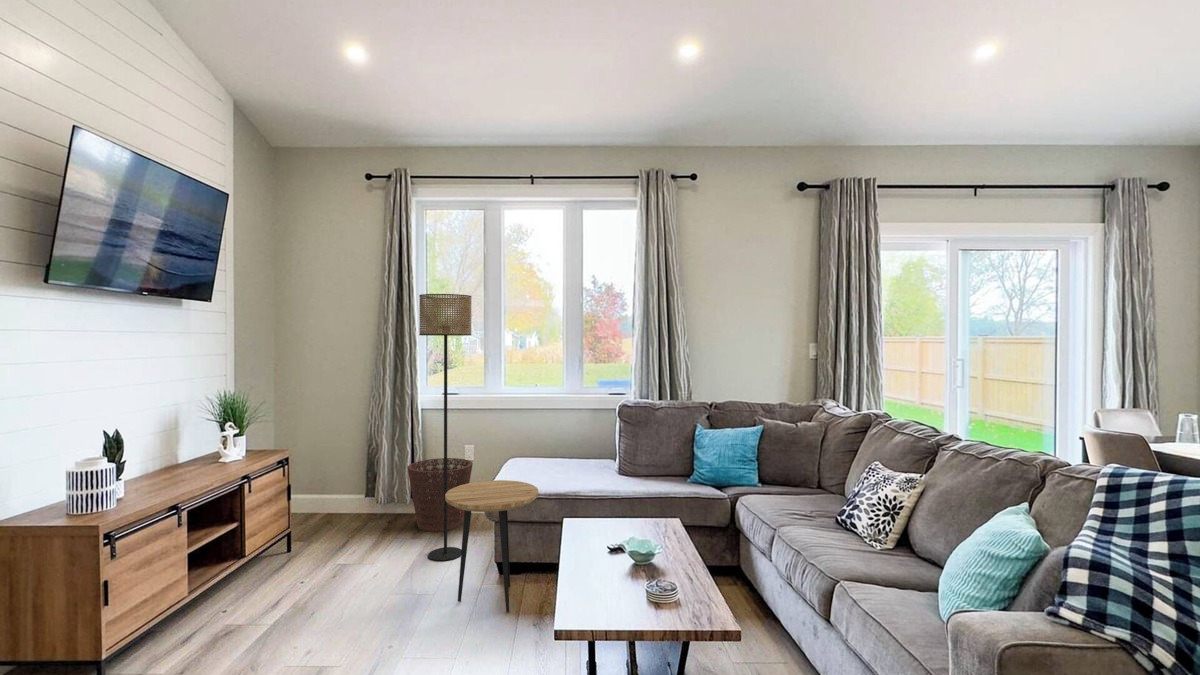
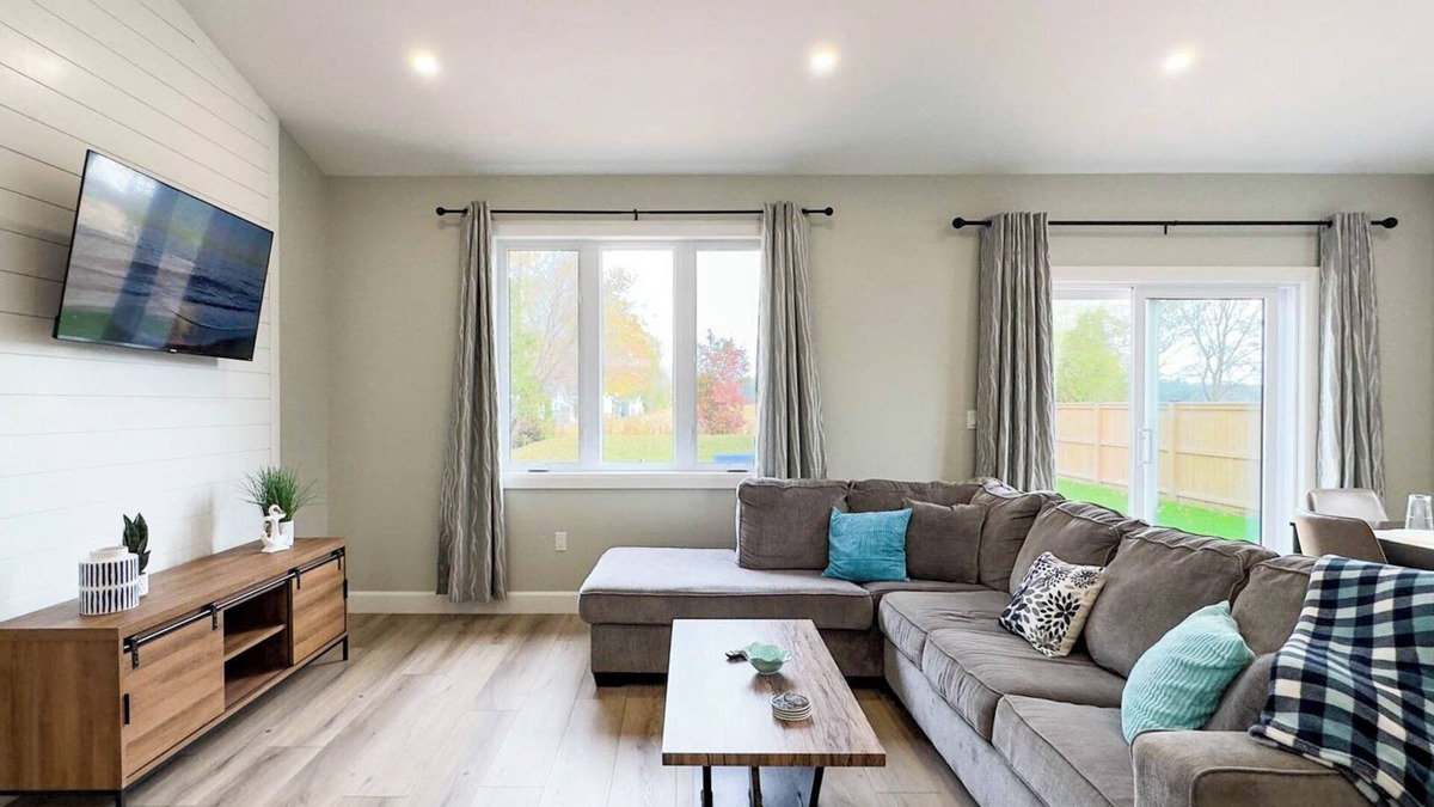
- basket [407,457,474,533]
- side table [445,479,539,613]
- floor lamp [418,293,473,562]
